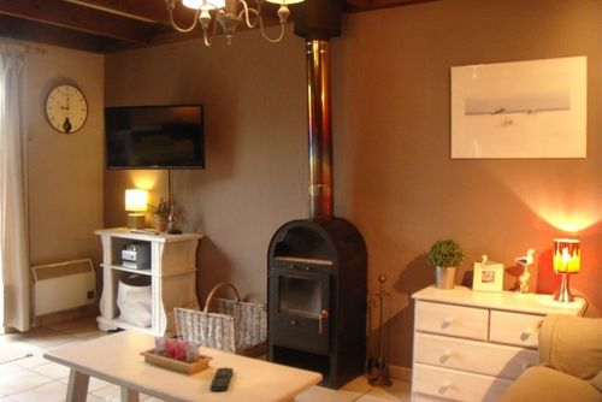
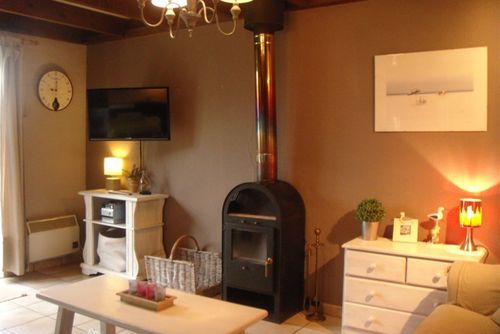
- remote control [209,366,235,392]
